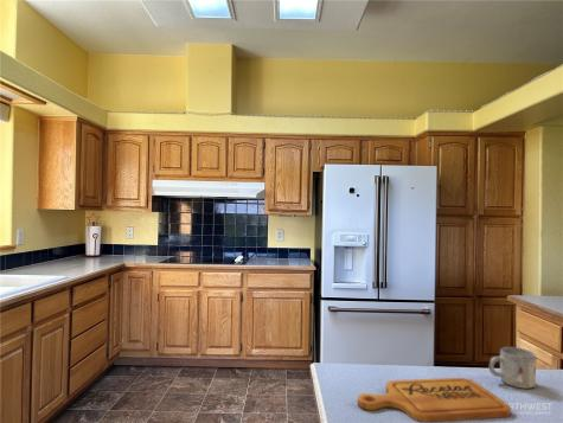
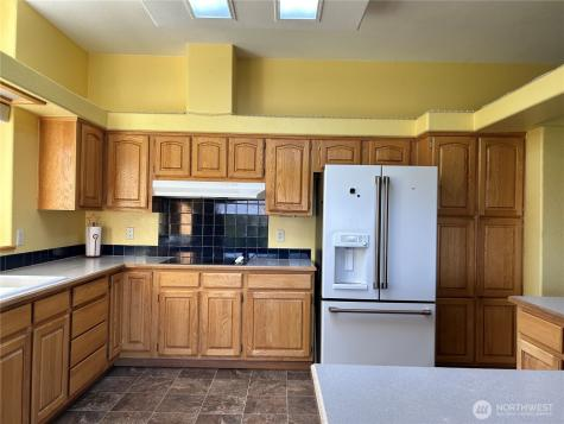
- mug [488,346,537,390]
- cutting board [357,377,512,423]
